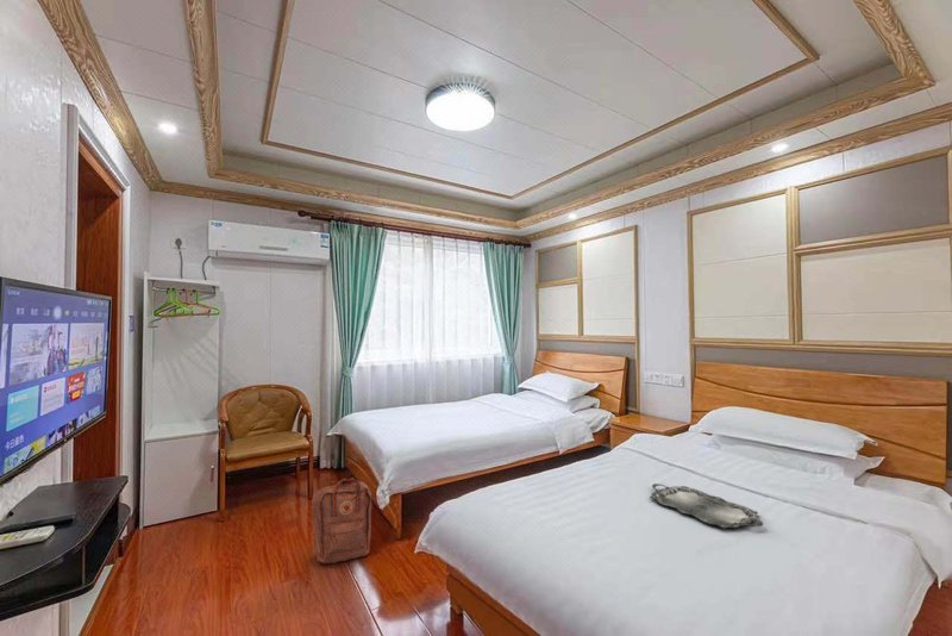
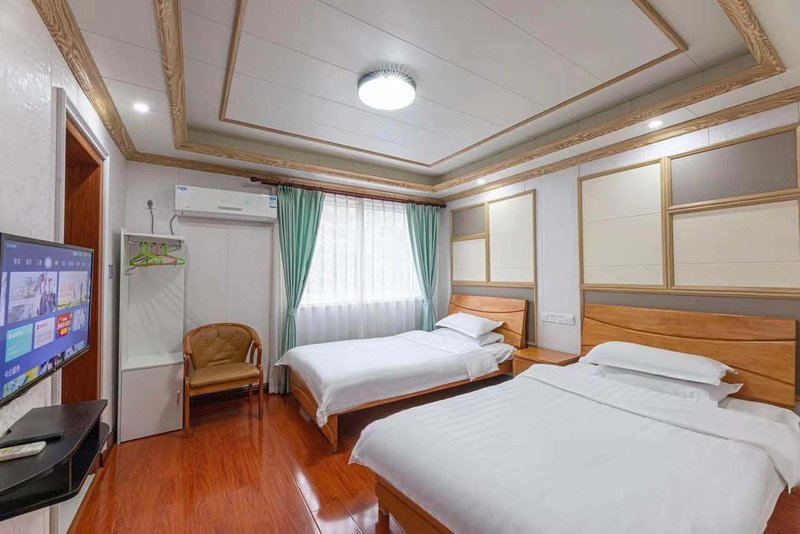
- serving tray [649,482,764,529]
- backpack [311,476,372,565]
